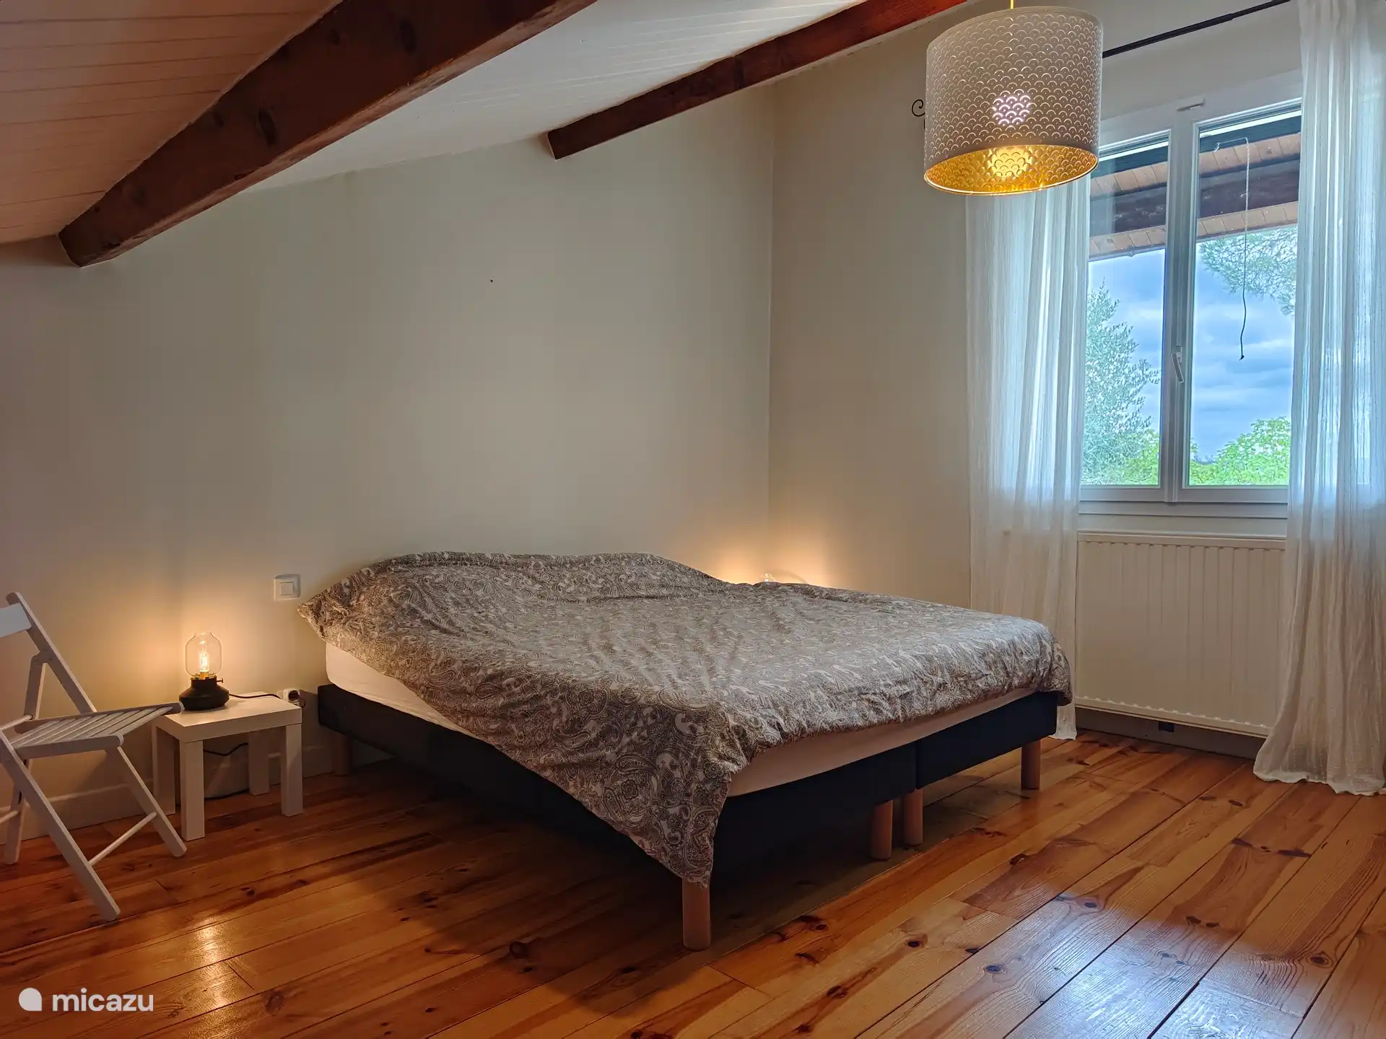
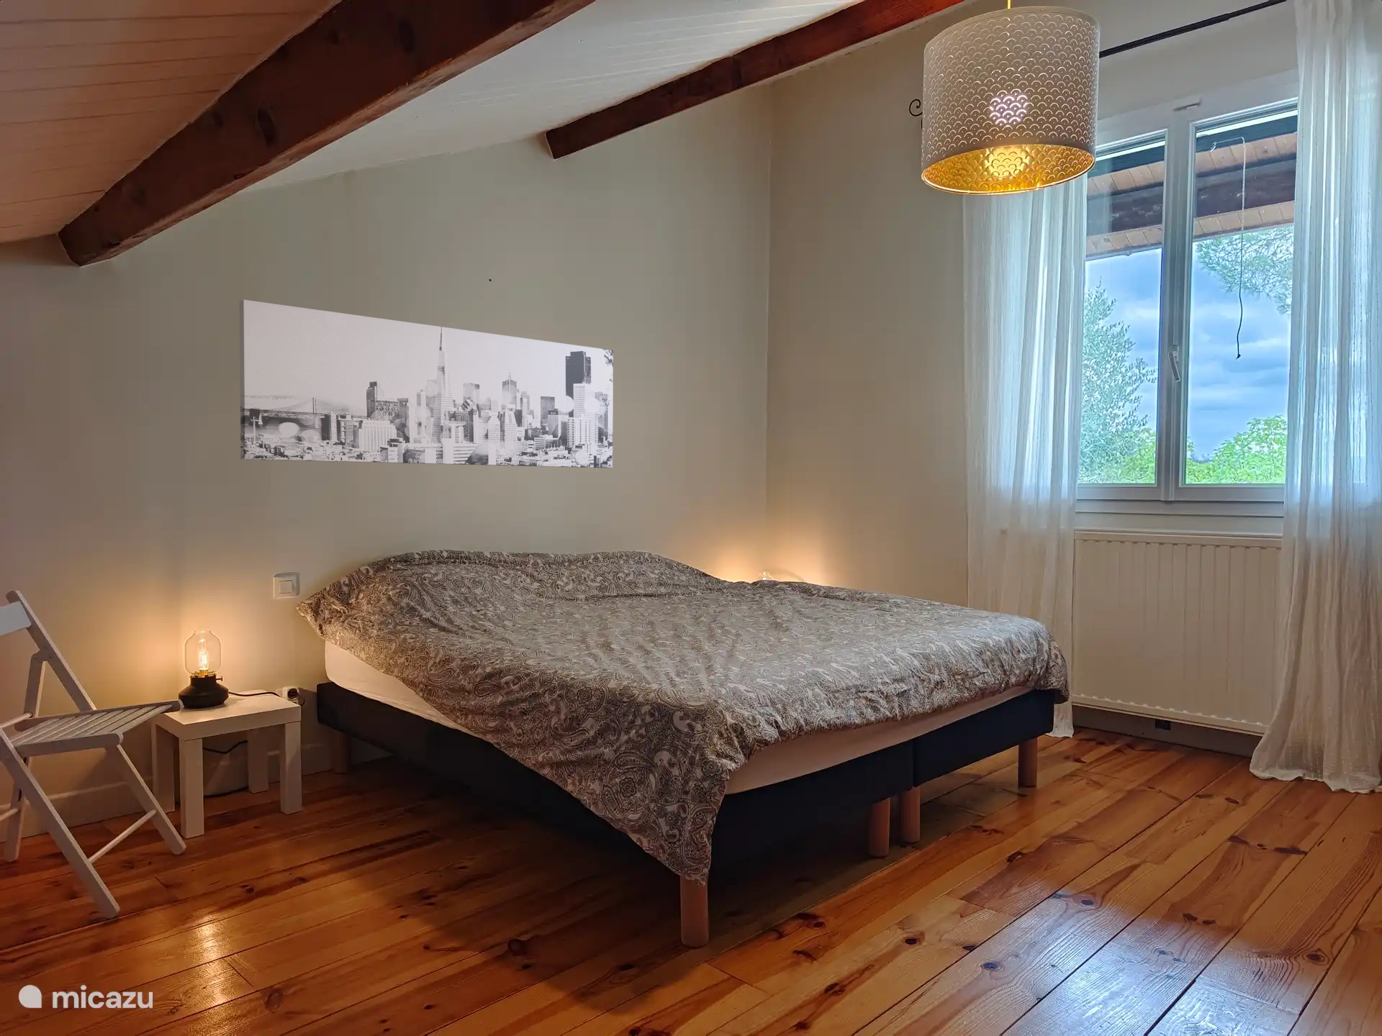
+ wall art [239,298,614,469]
